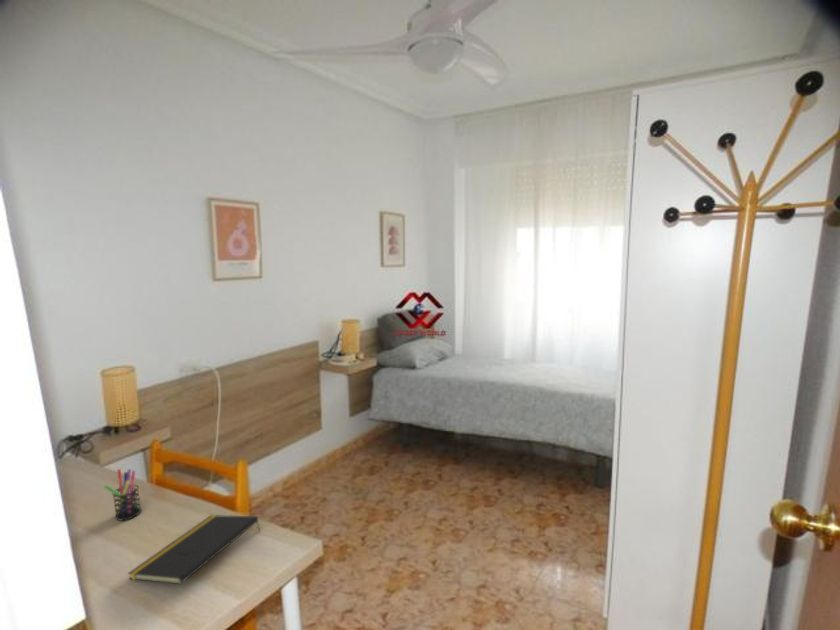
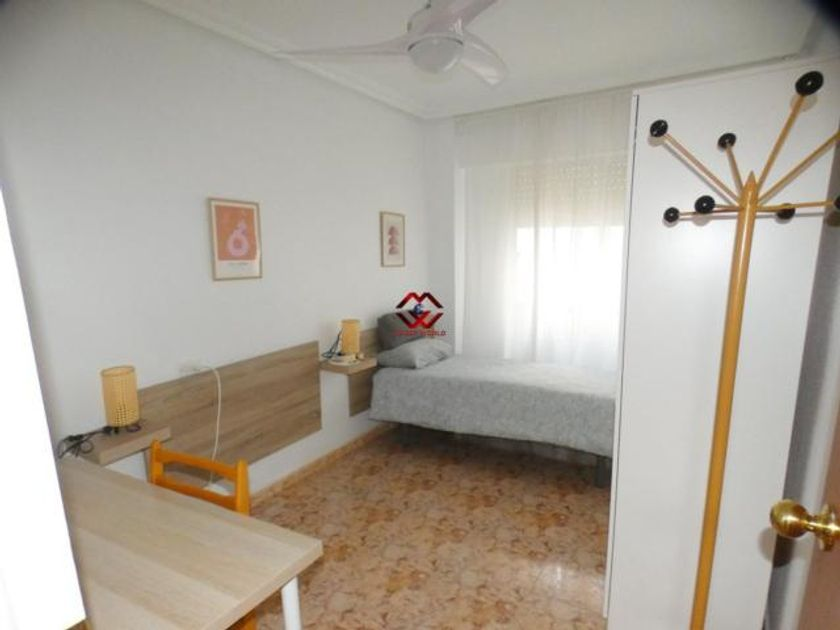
- notepad [127,514,261,585]
- pen holder [104,468,142,522]
